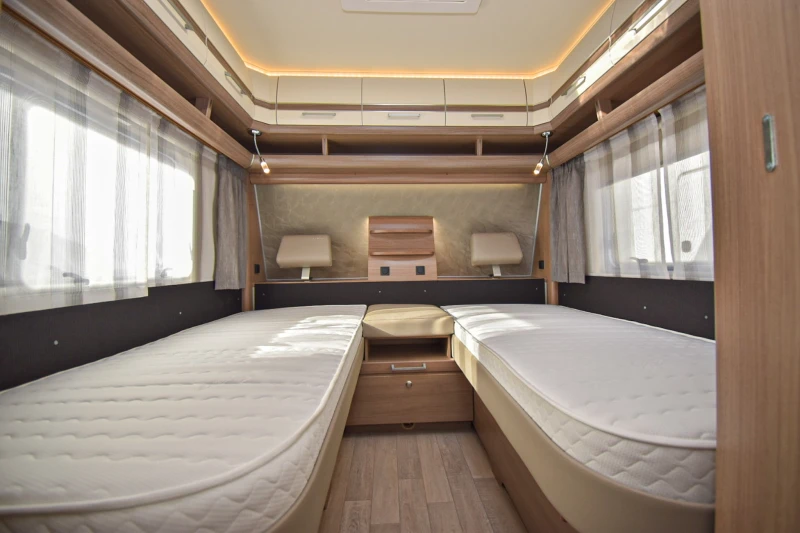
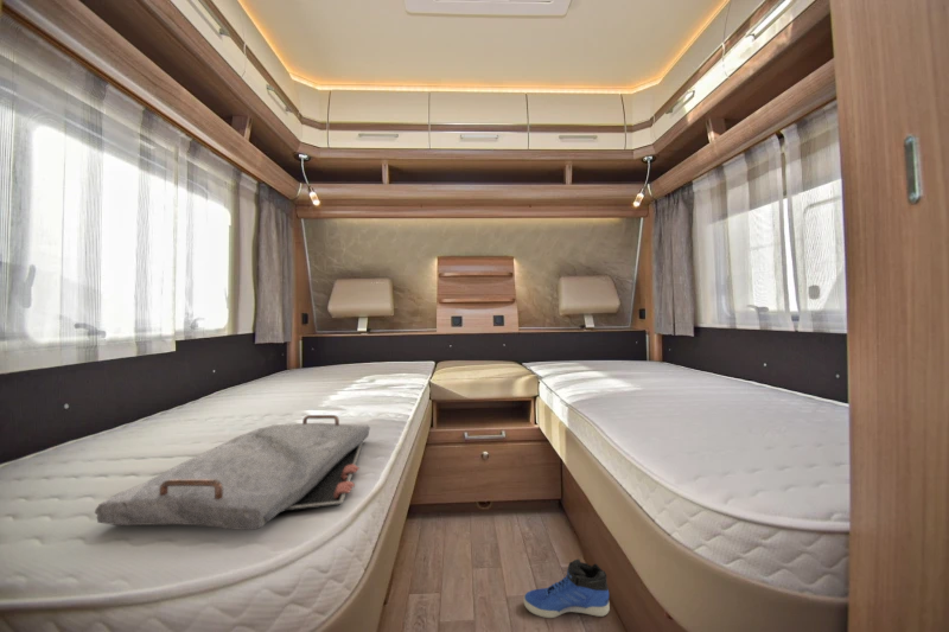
+ sneaker [522,558,611,619]
+ serving tray [94,414,371,531]
